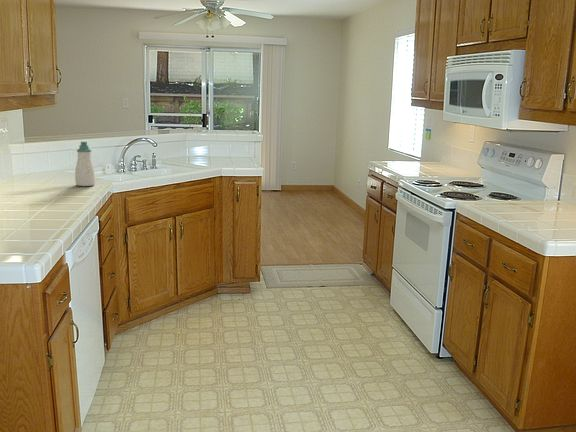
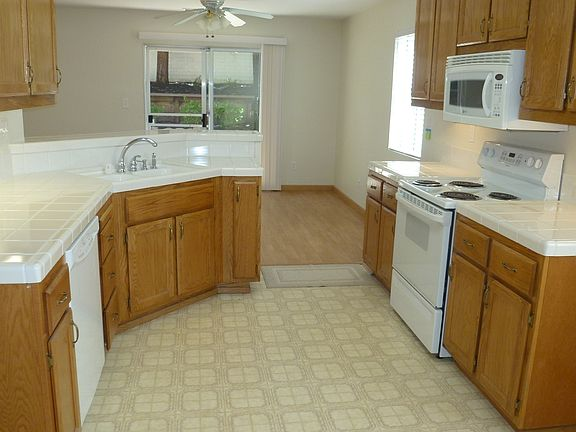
- soap bottle [74,141,96,187]
